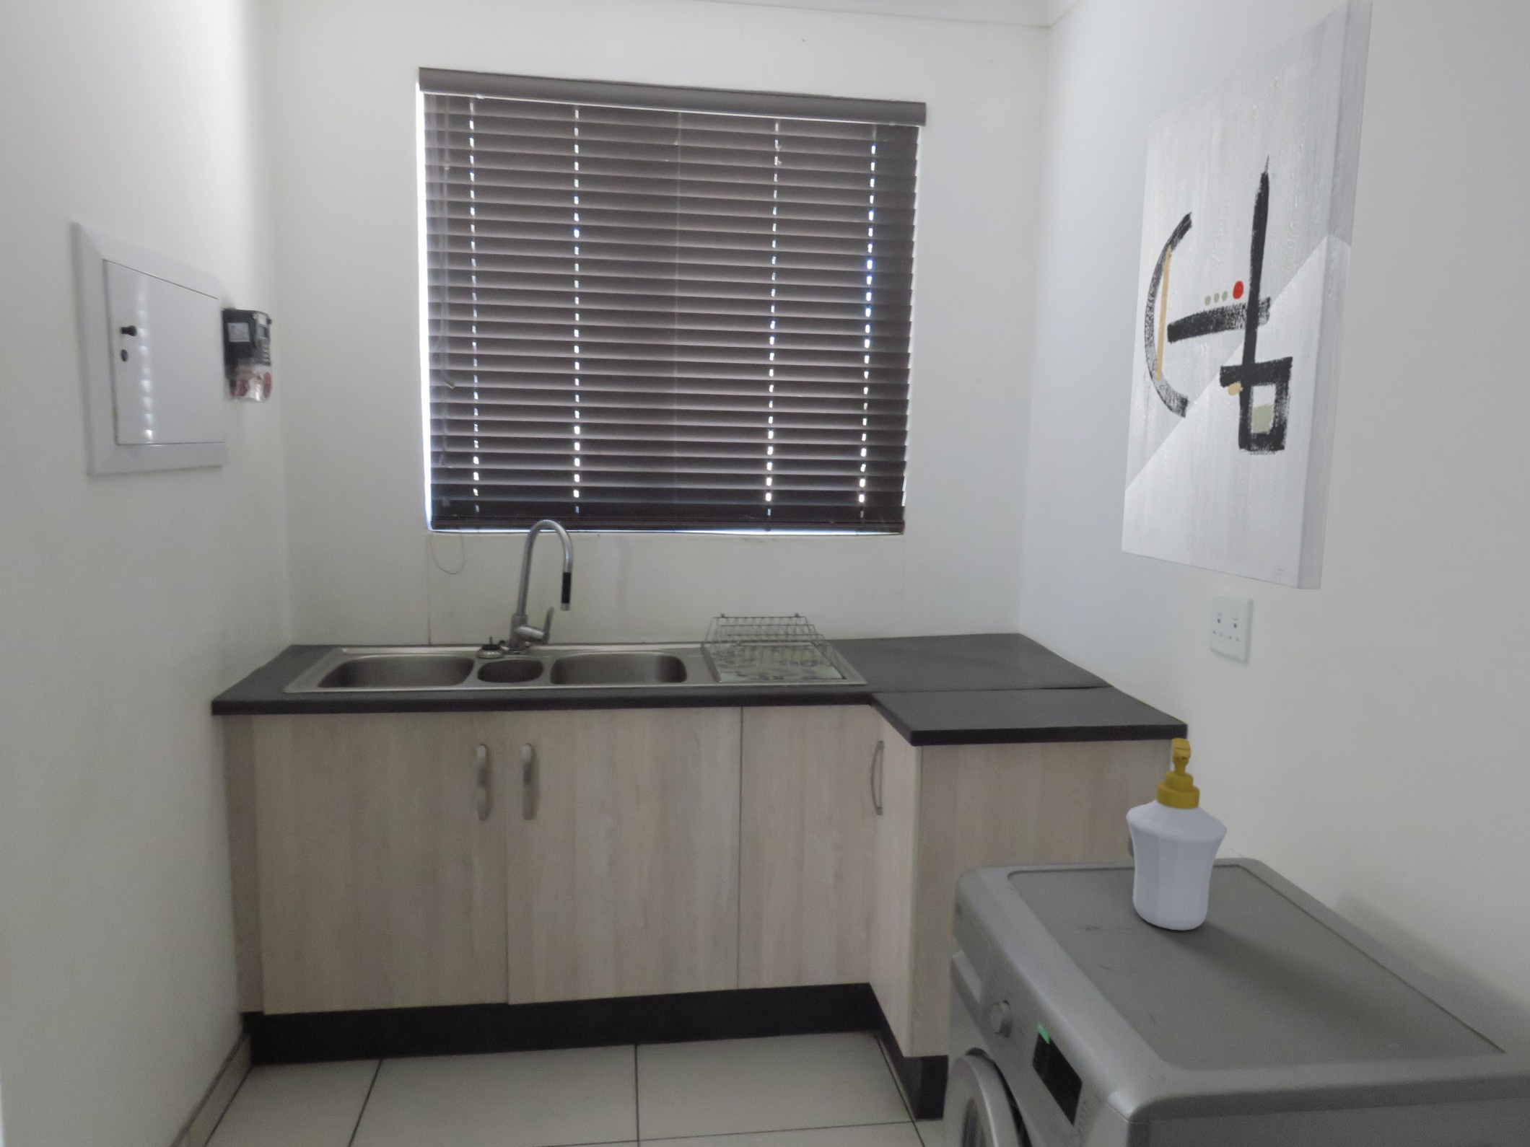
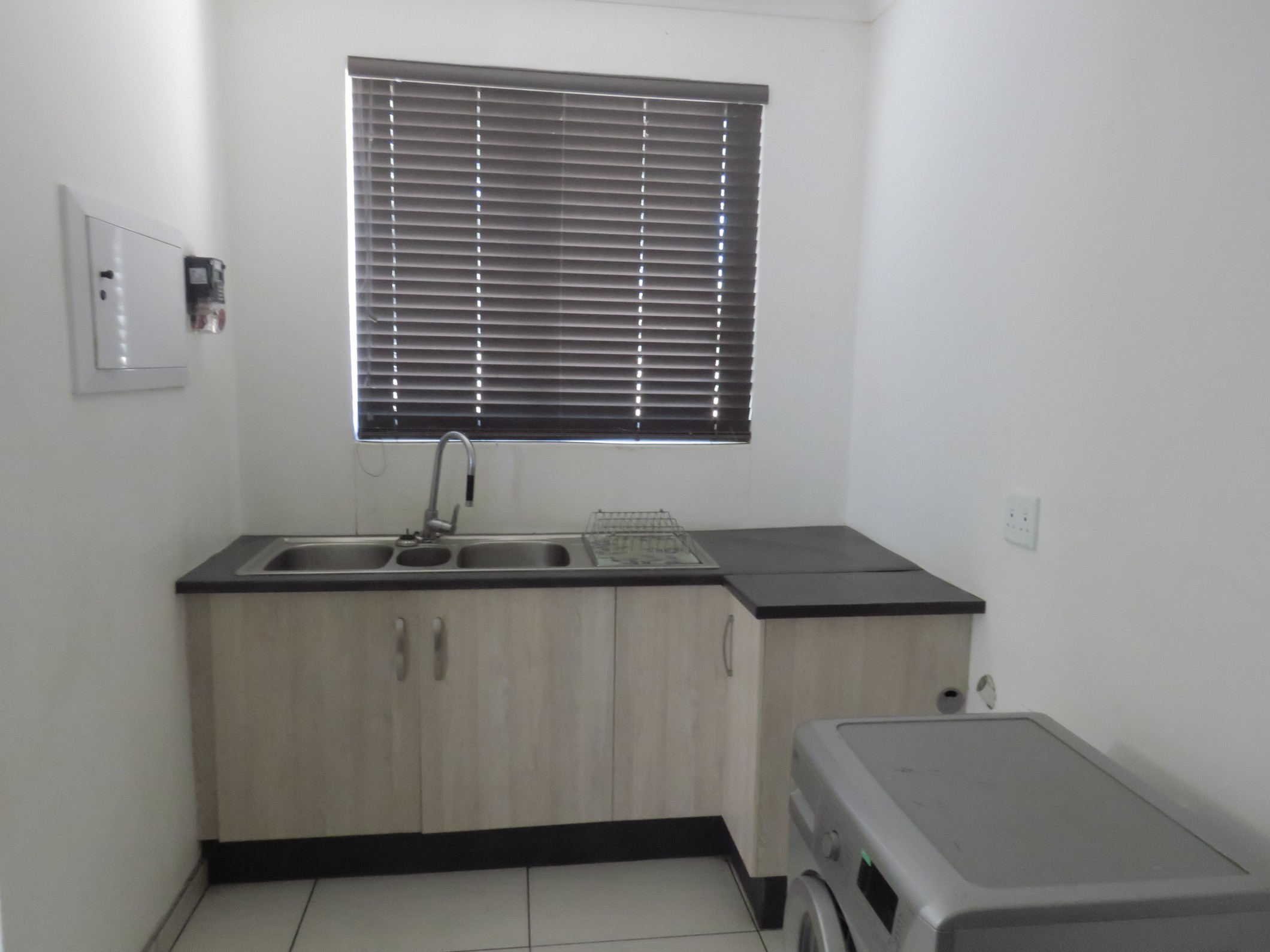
- wall art [1120,0,1373,590]
- soap bottle [1125,737,1228,931]
